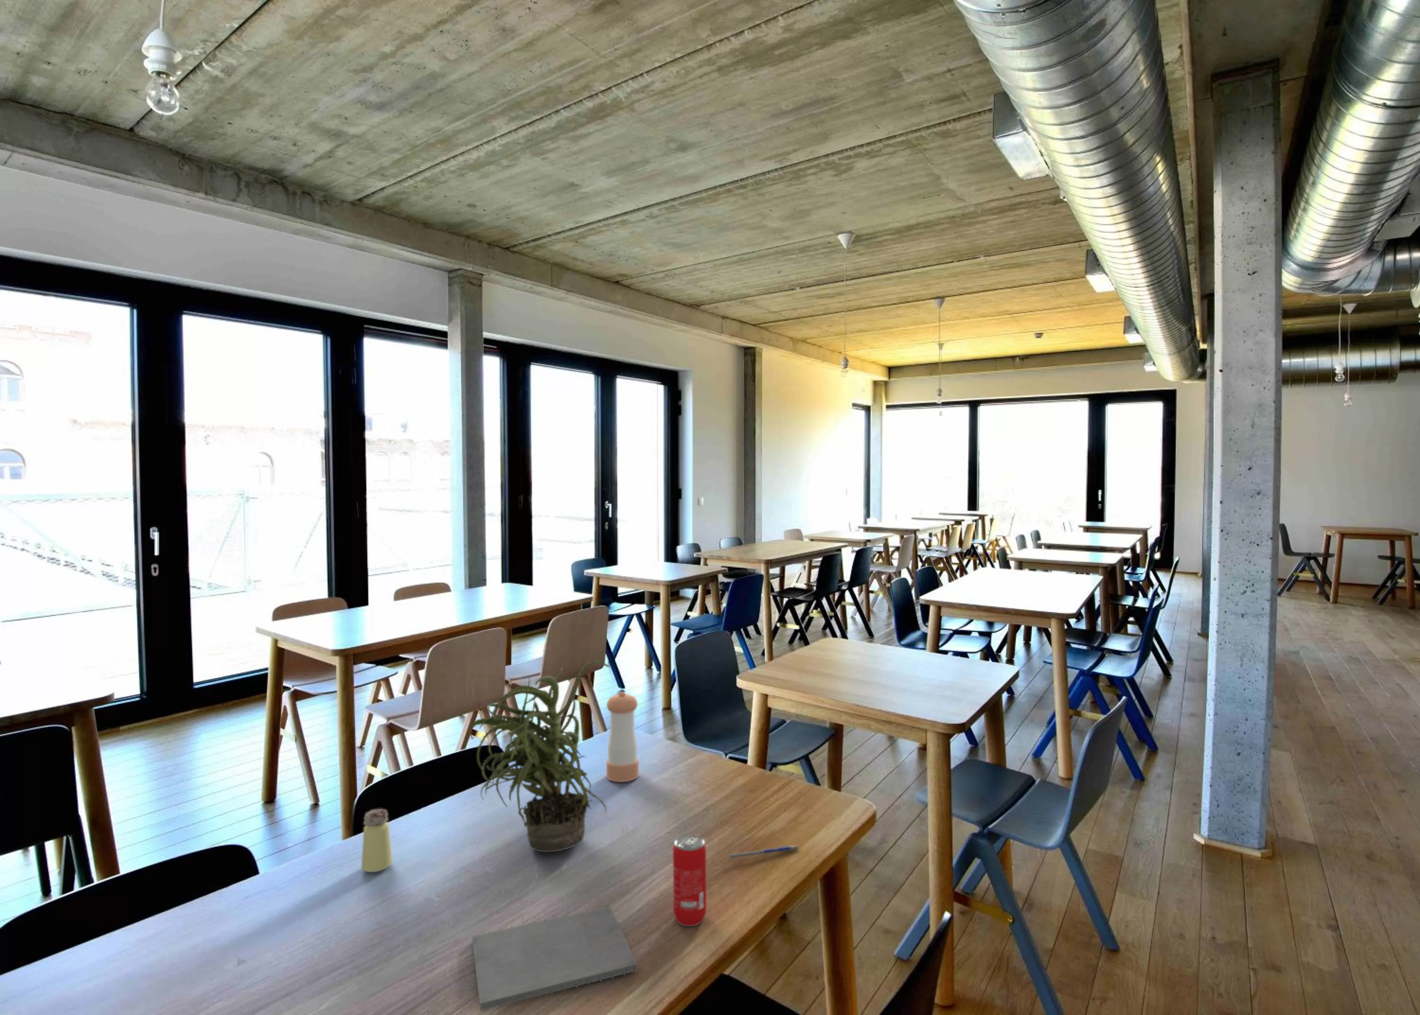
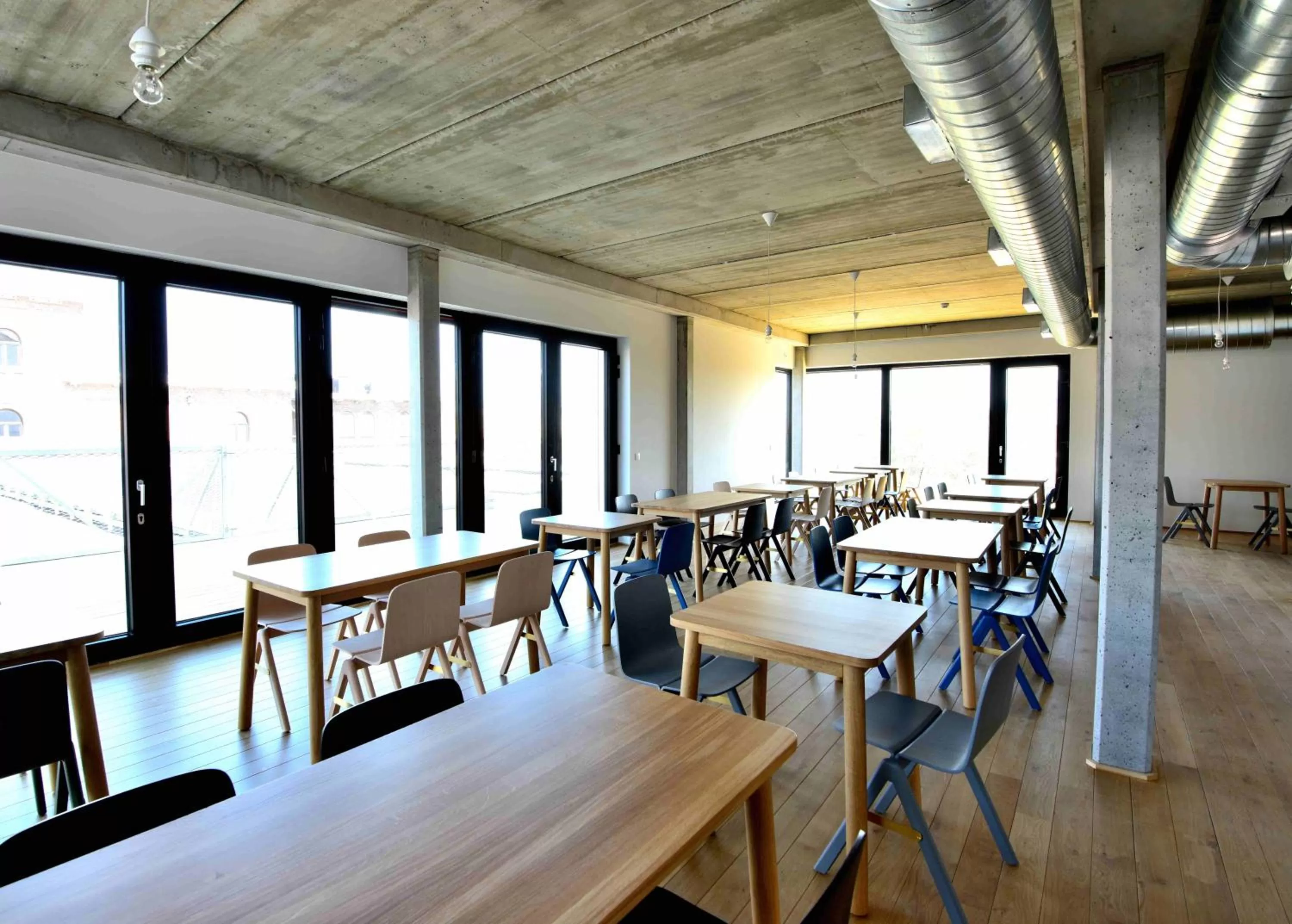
- pepper shaker [606,691,639,782]
- beverage can [673,835,707,926]
- notepad [472,905,637,1012]
- pen [726,845,799,860]
- saltshaker [360,808,392,872]
- potted plant [469,660,611,852]
